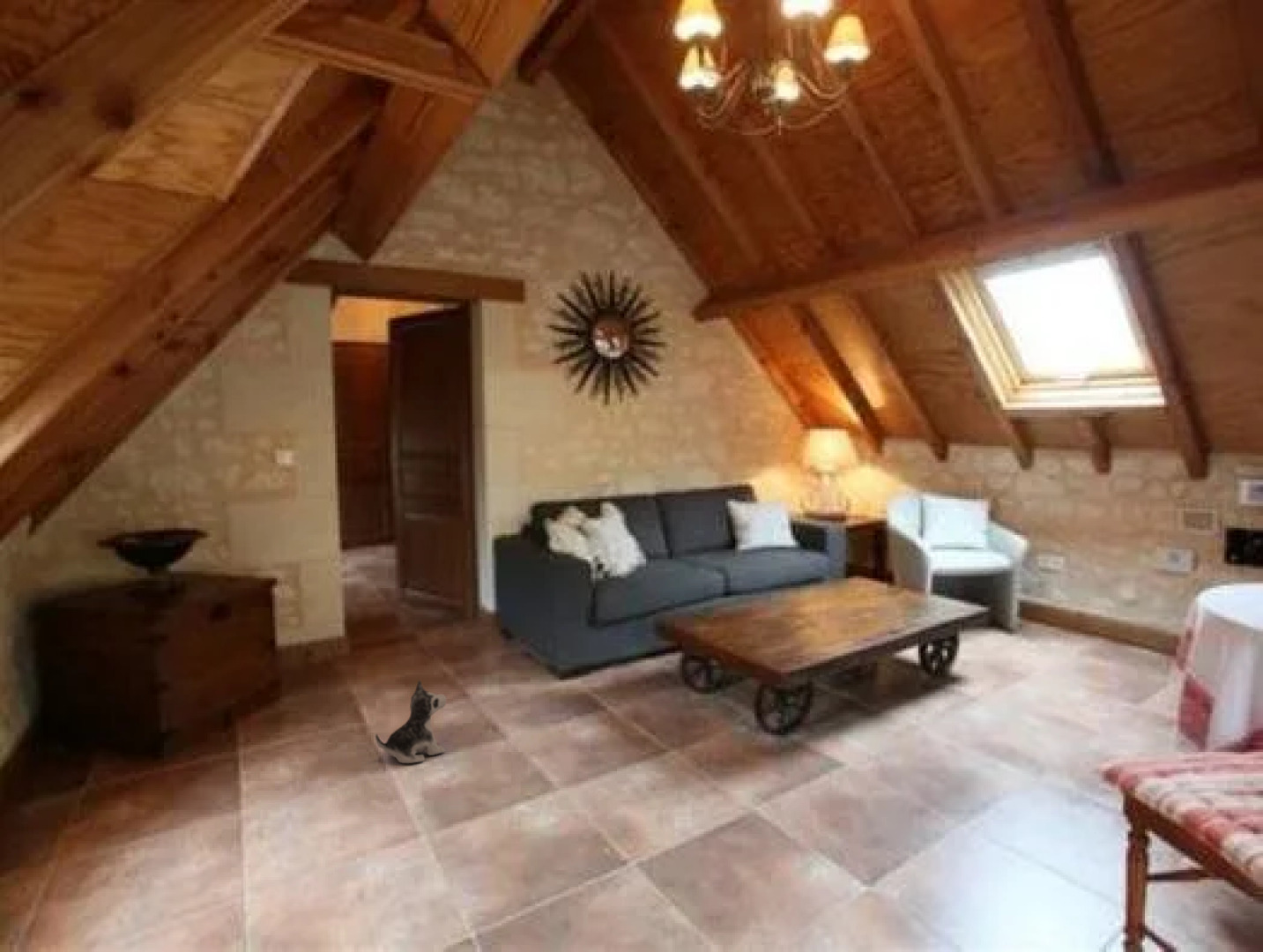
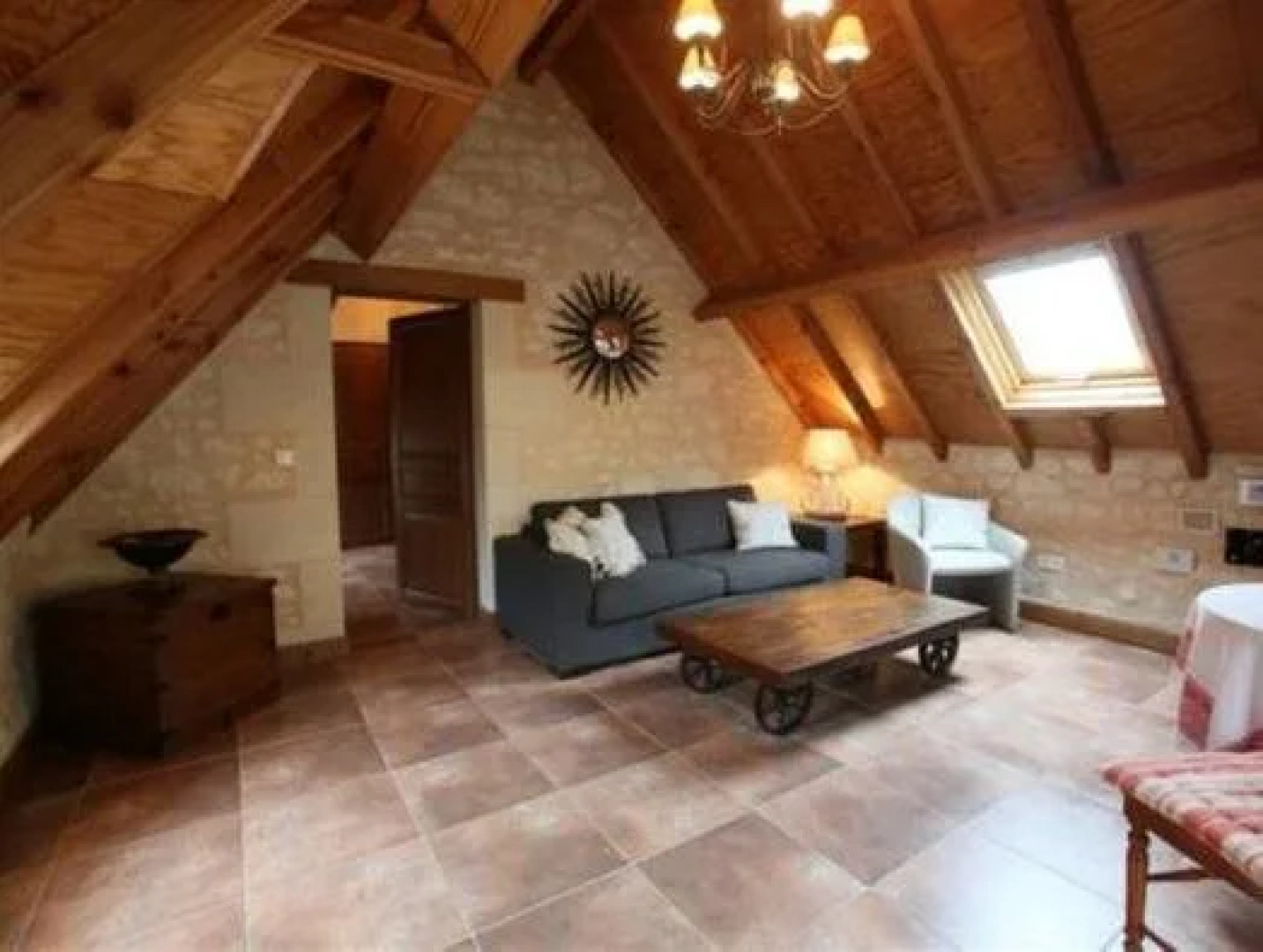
- plush toy [375,680,447,764]
